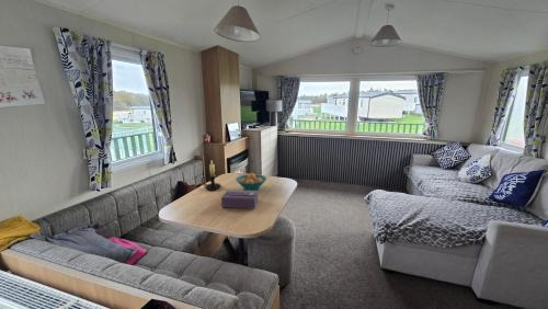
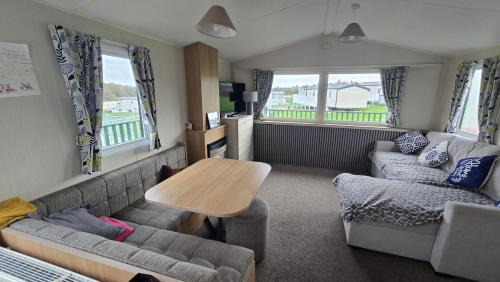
- candle holder [201,160,222,192]
- fruit bowl [235,172,267,192]
- tissue box [220,190,259,209]
